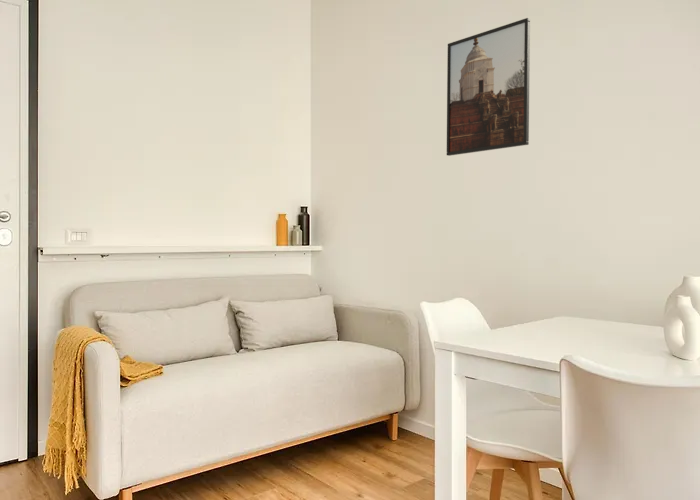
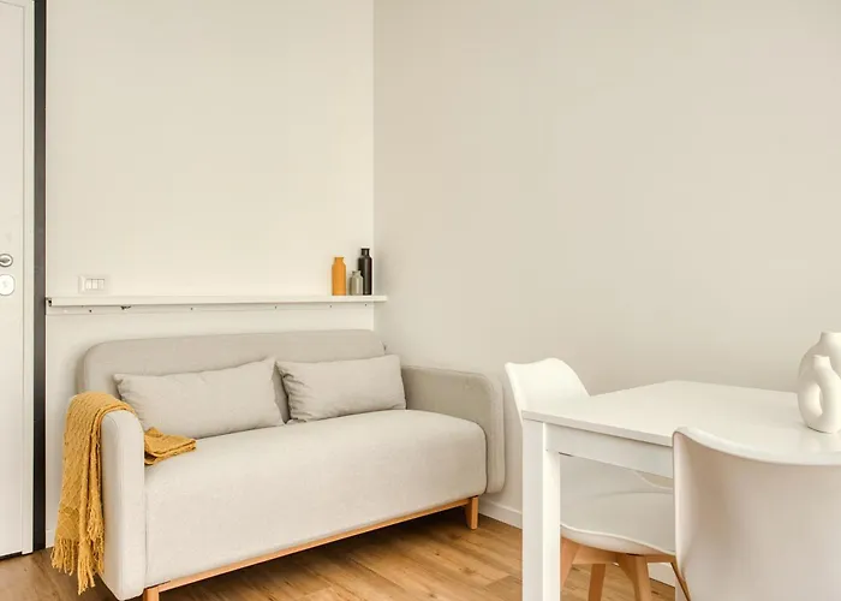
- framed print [446,17,531,157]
